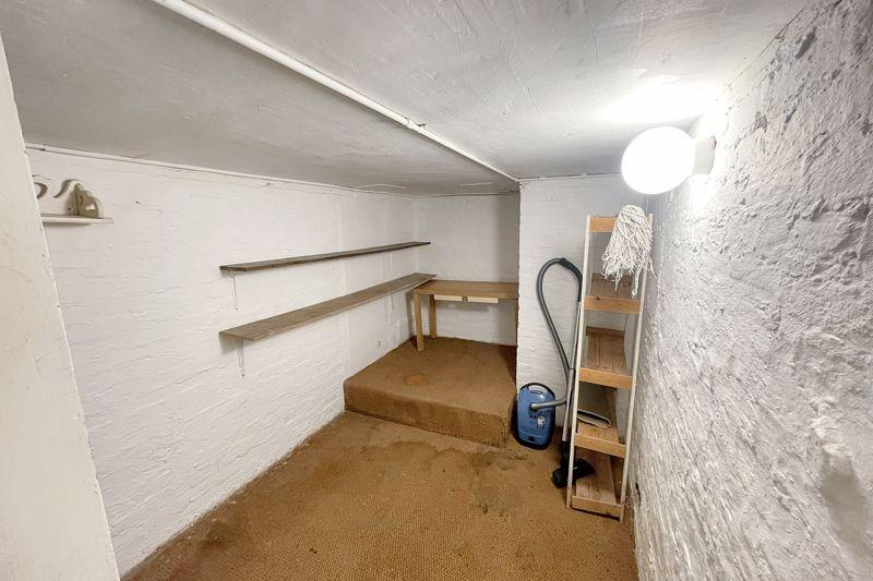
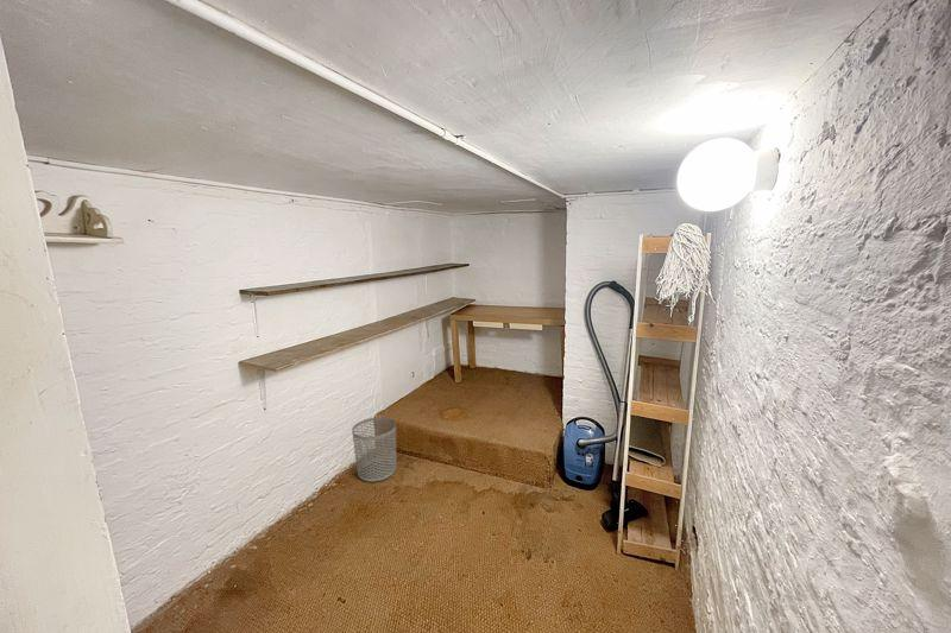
+ waste bin [351,416,397,483]
